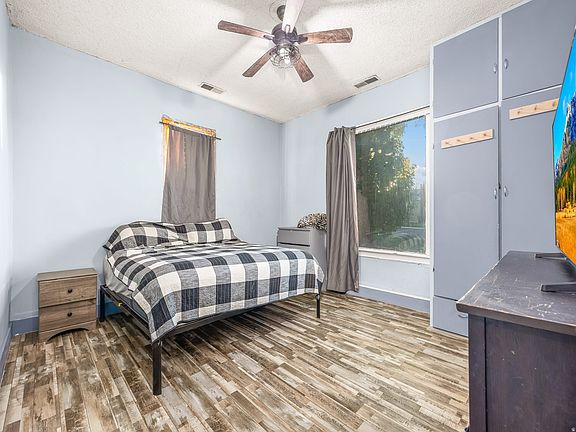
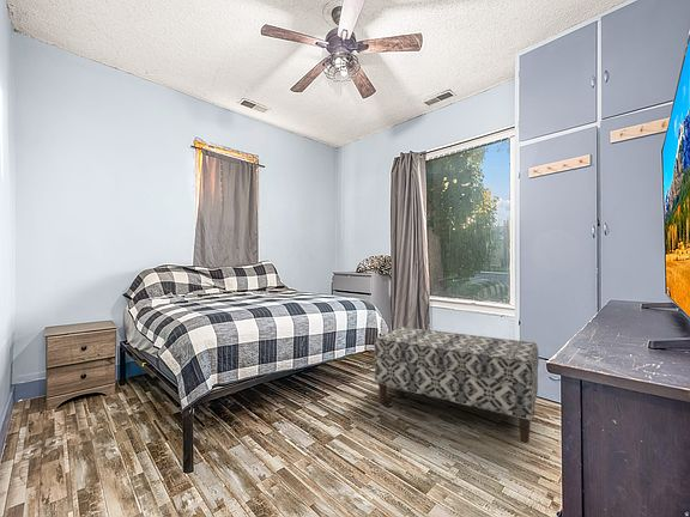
+ bench [374,326,540,444]
